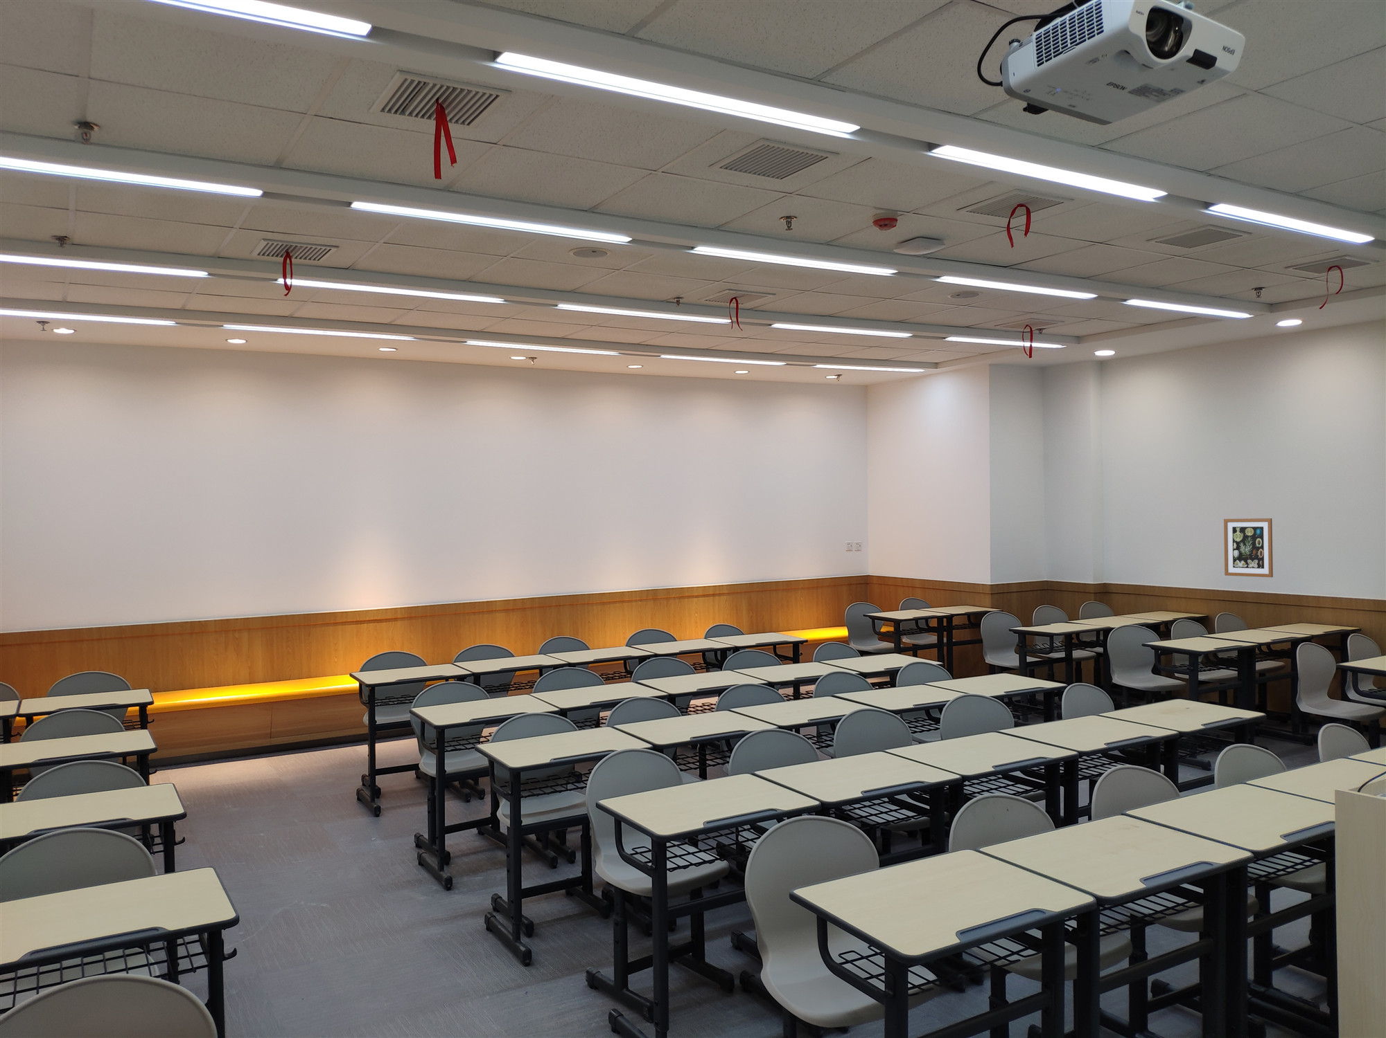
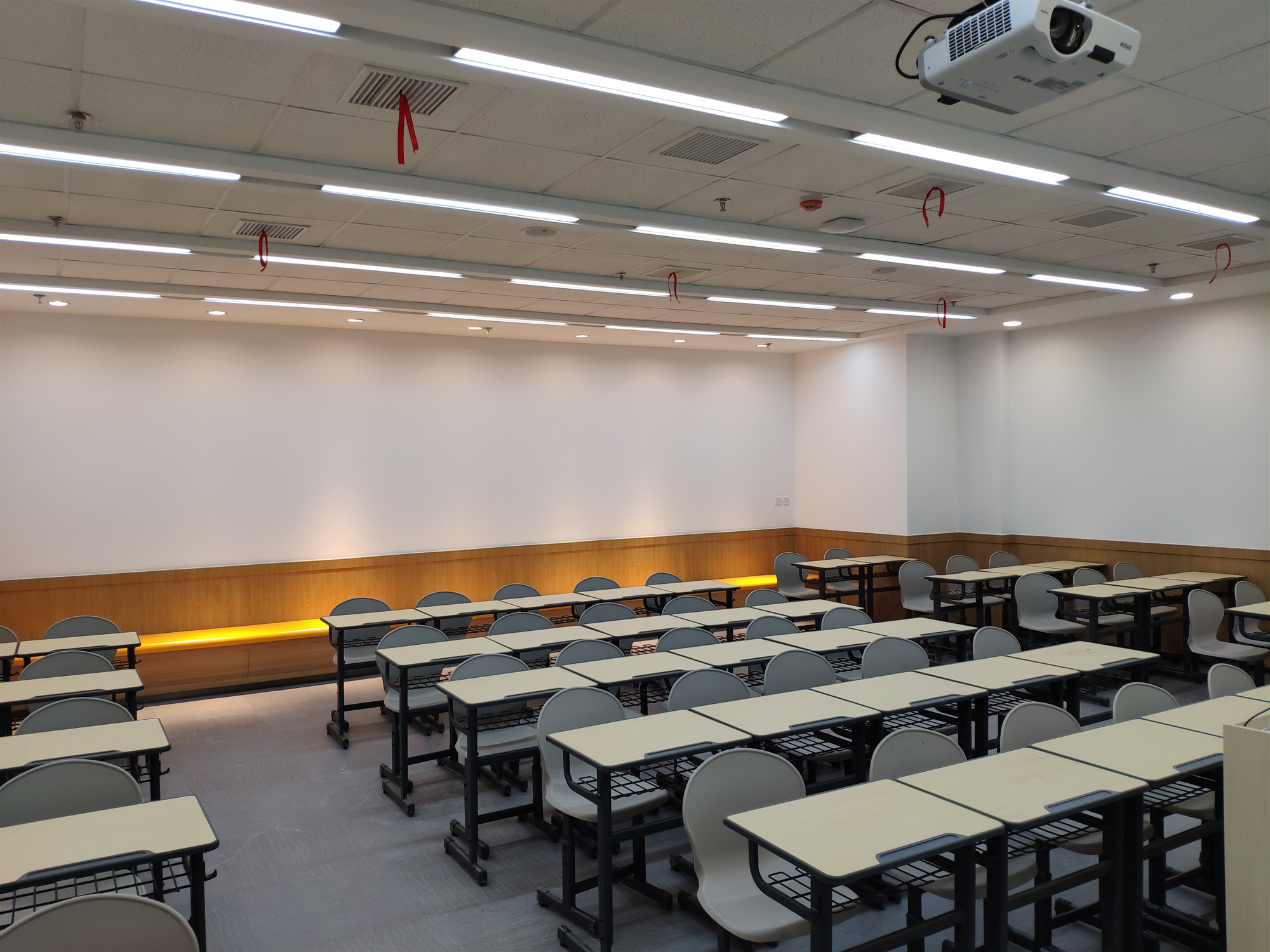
- wall art [1223,518,1274,578]
